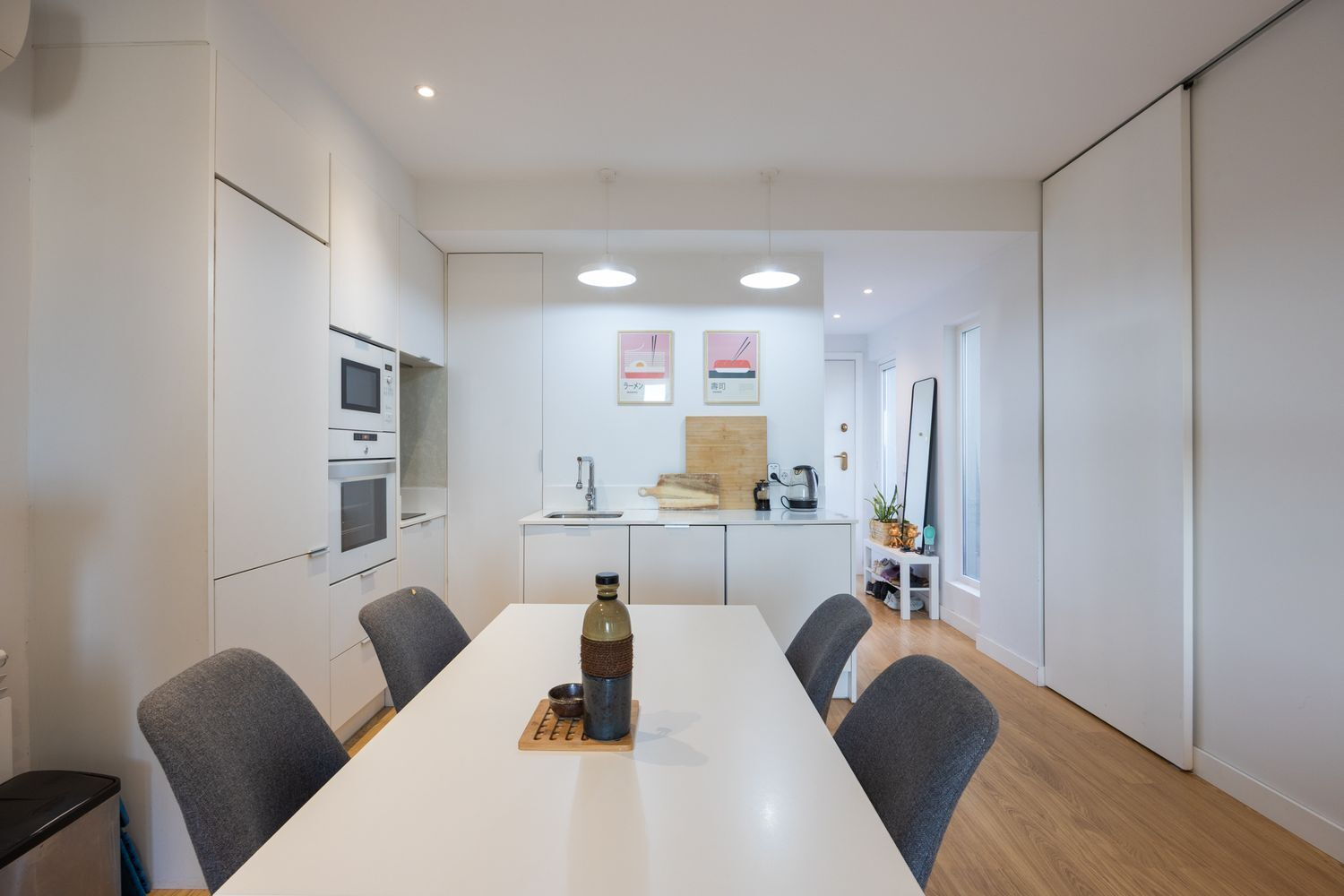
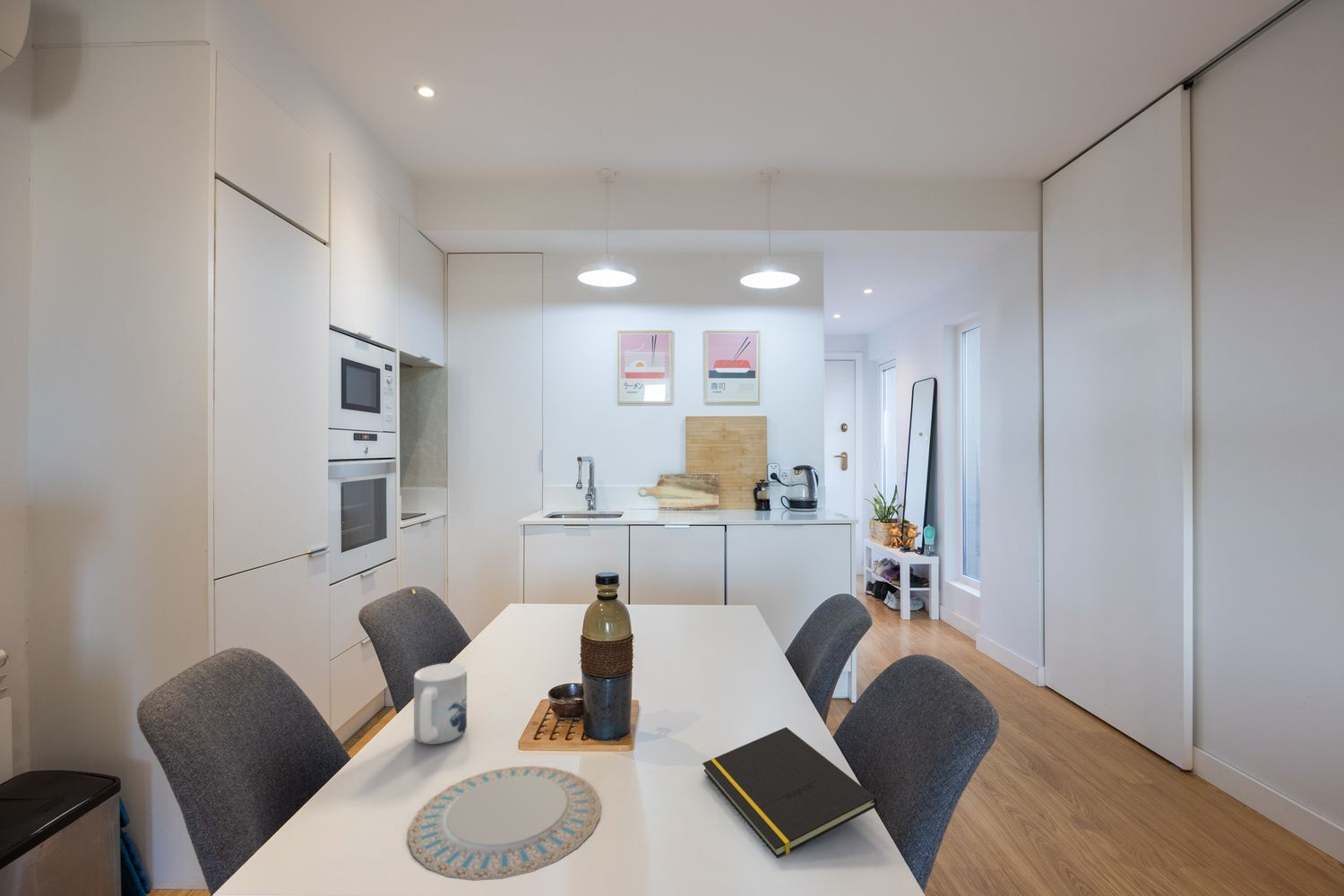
+ mug [413,662,468,745]
+ notepad [702,727,878,859]
+ chinaware [407,765,602,881]
